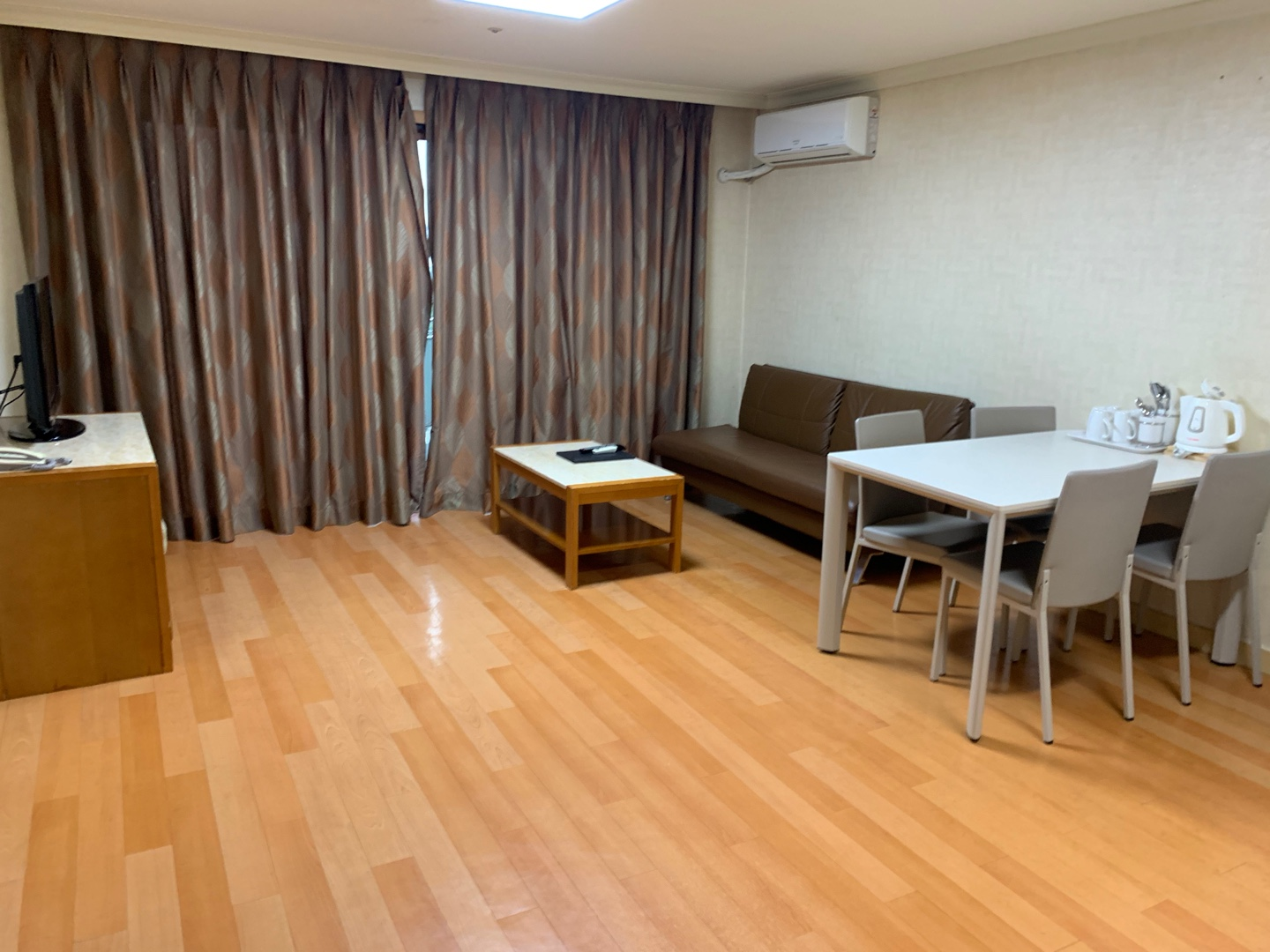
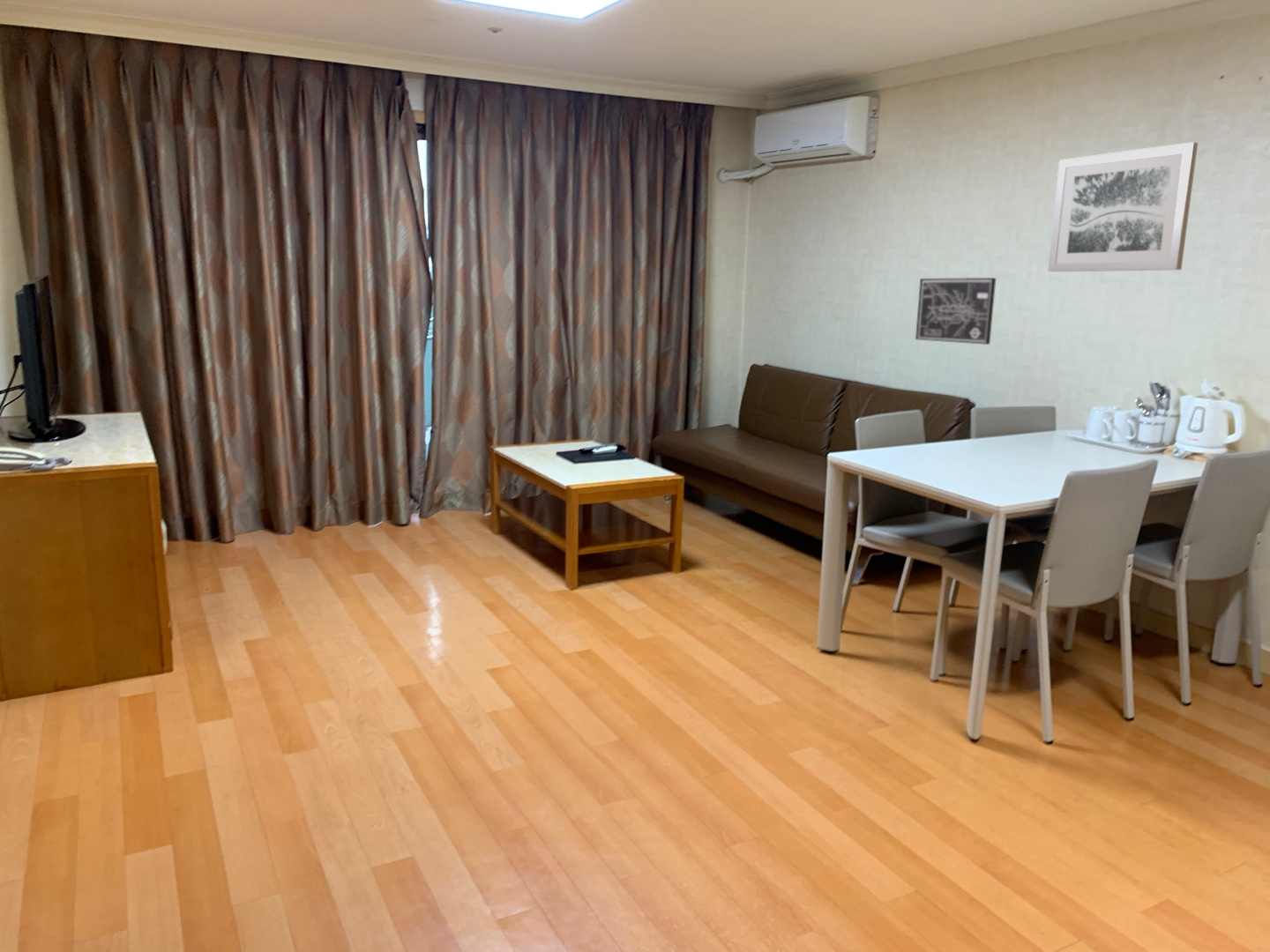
+ wall art [915,277,997,346]
+ wall art [1047,141,1199,272]
